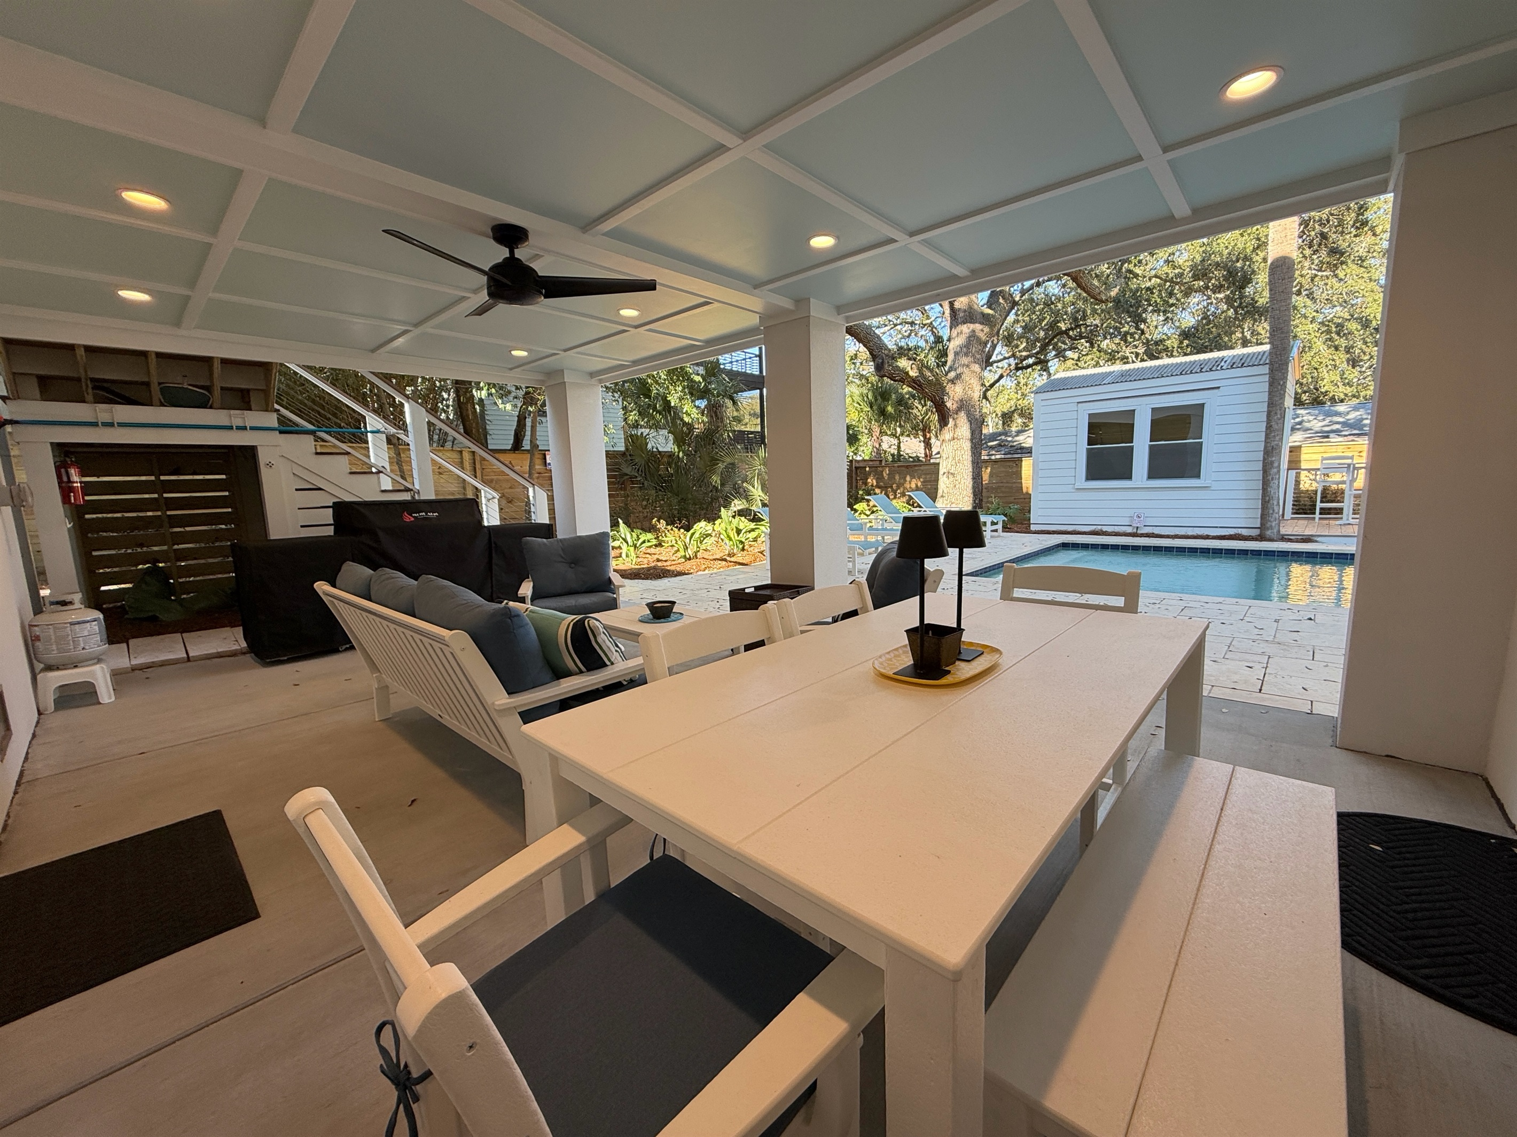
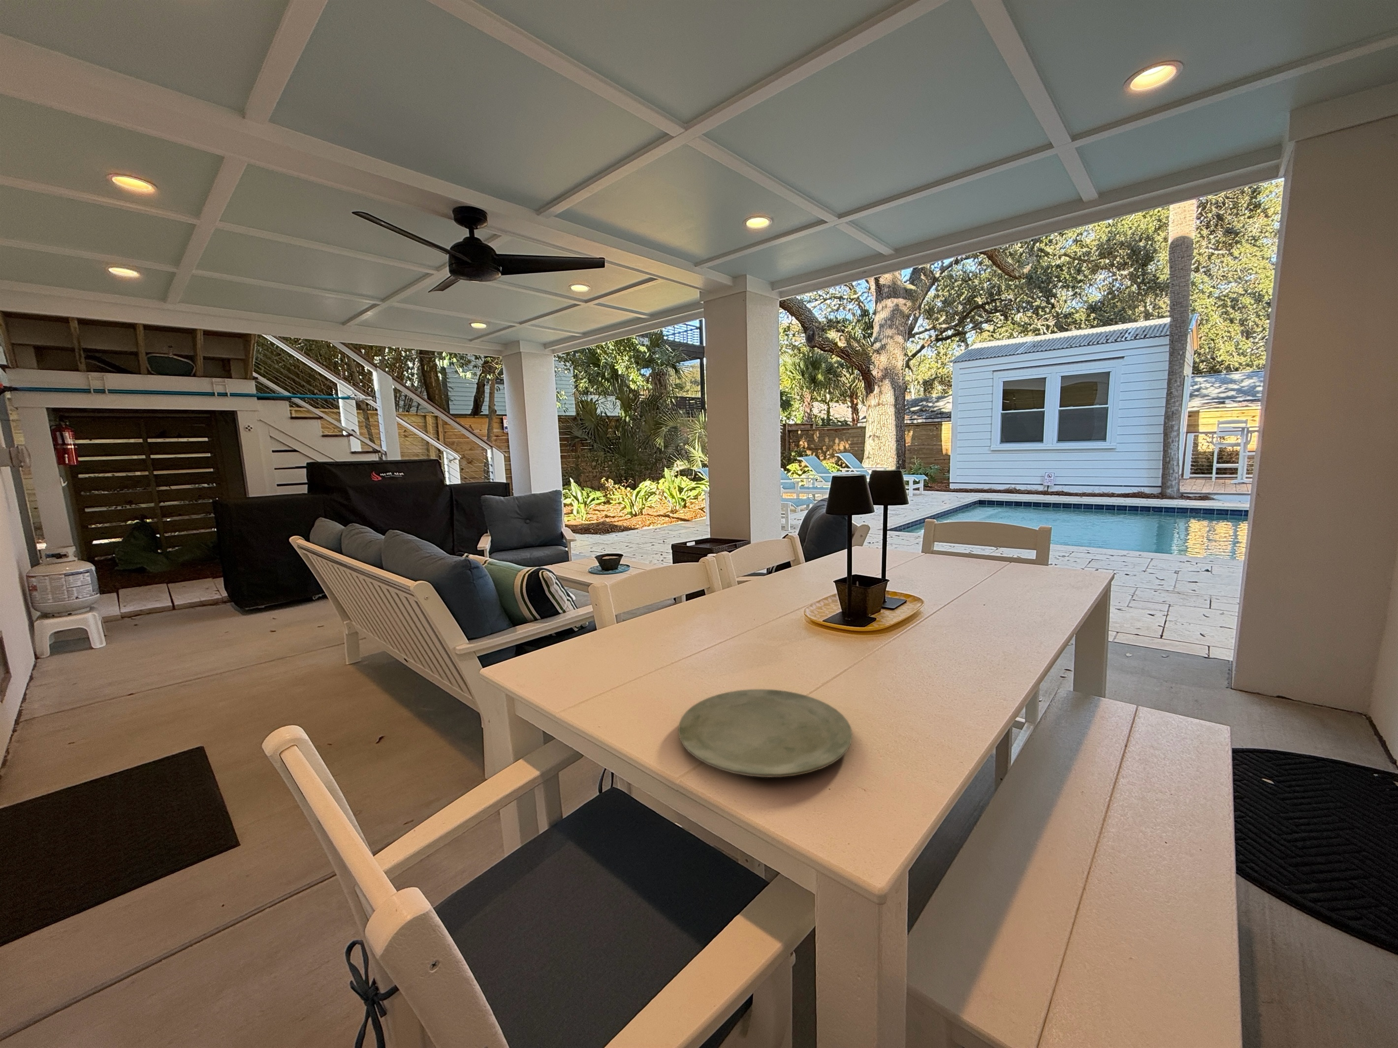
+ plate [678,689,853,778]
